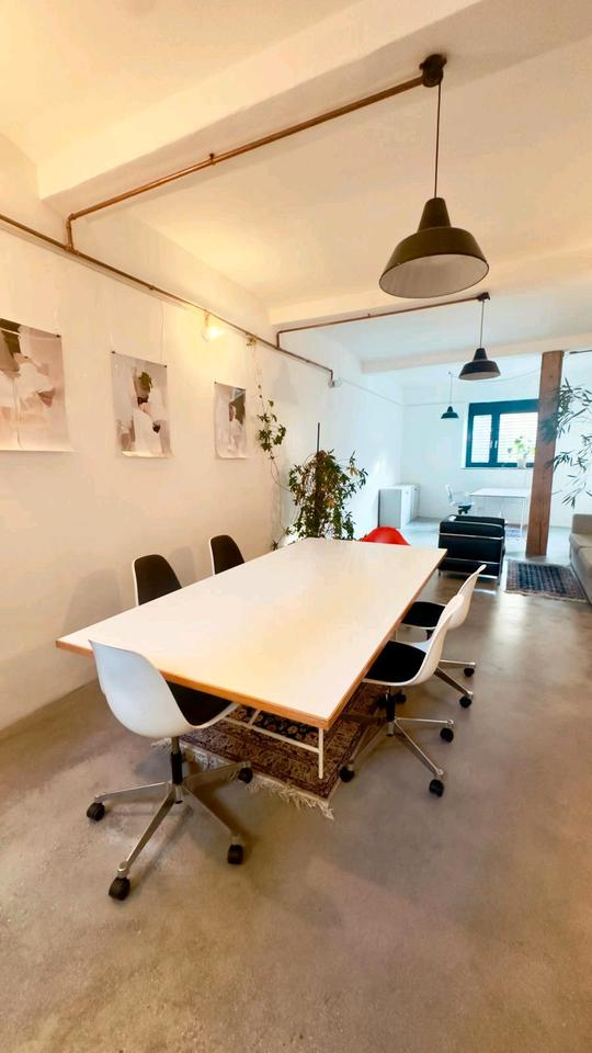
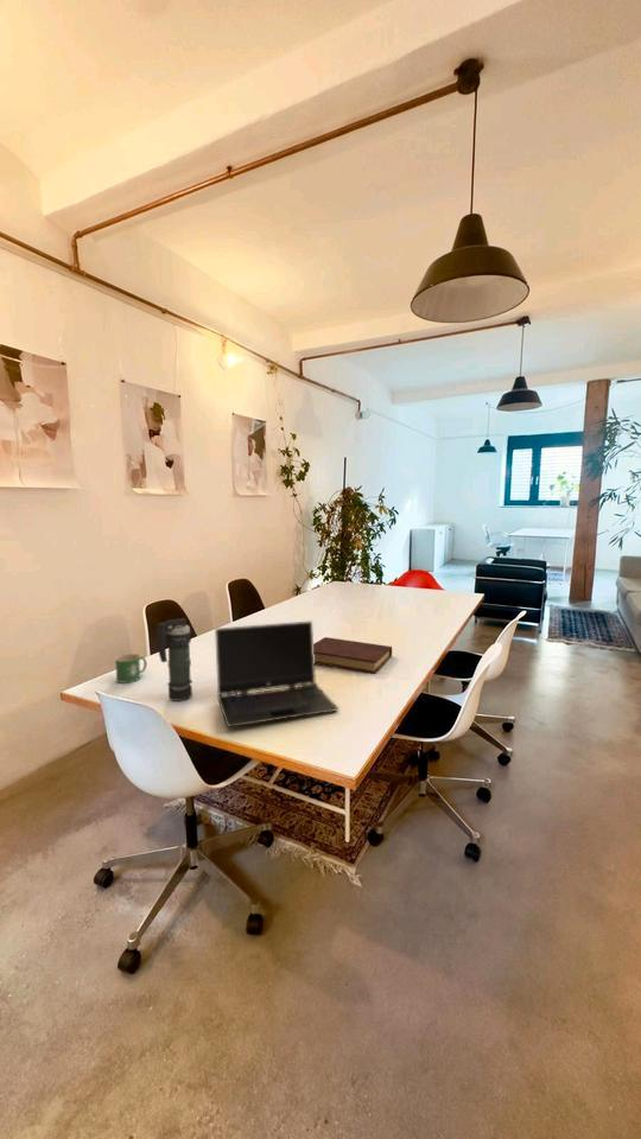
+ smoke grenade [156,617,193,702]
+ mug [114,653,148,685]
+ book [313,636,393,675]
+ laptop computer [214,621,339,728]
